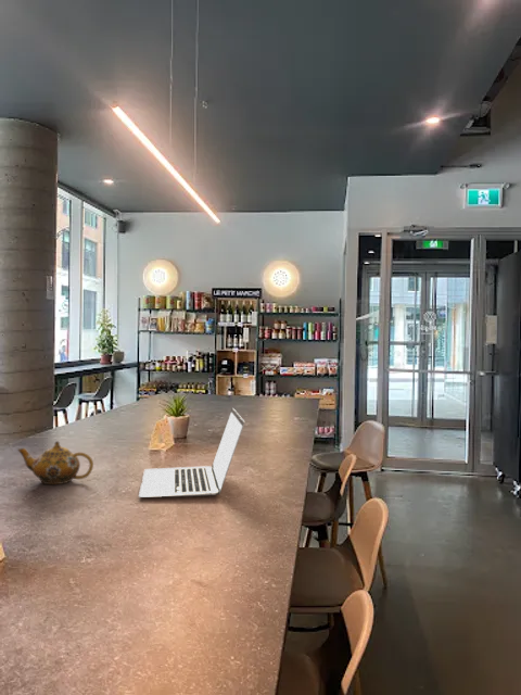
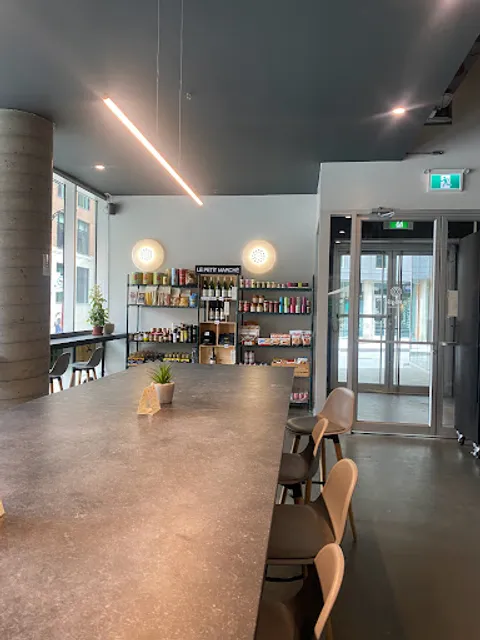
- teapot [17,440,94,485]
- laptop [138,407,245,498]
